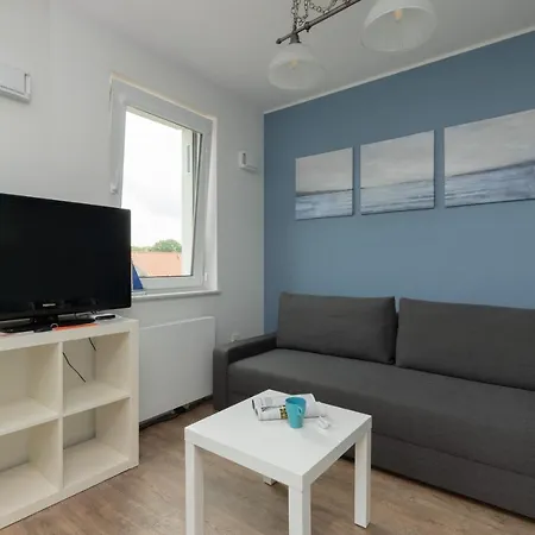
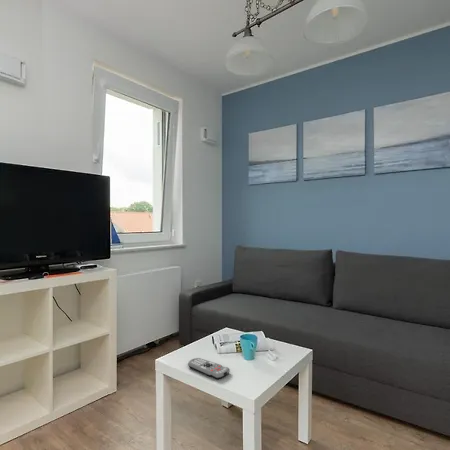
+ remote control [187,357,231,380]
